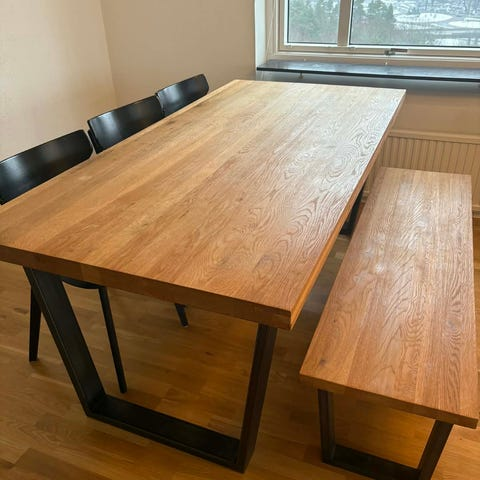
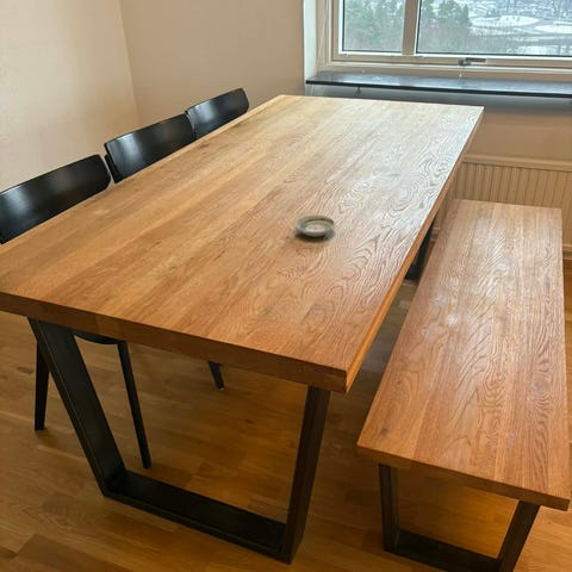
+ saucer [293,213,337,238]
